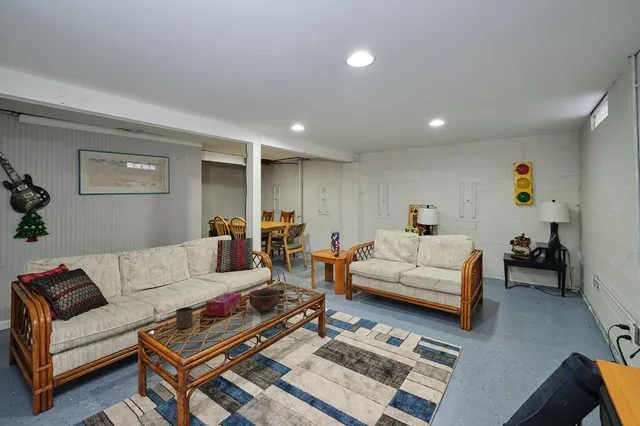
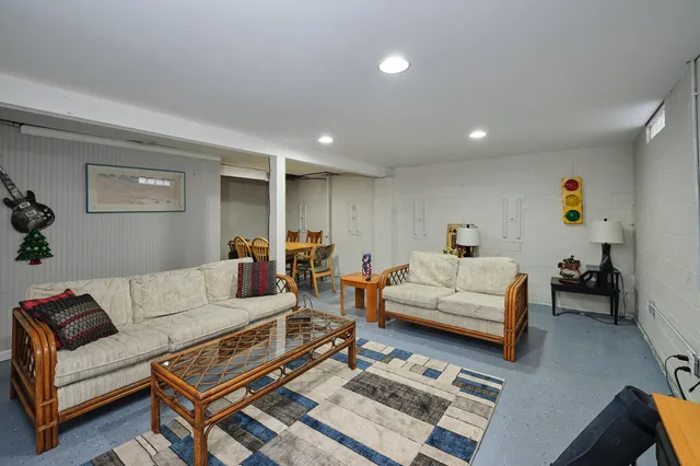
- bowl [248,288,281,313]
- tissue box [205,292,242,317]
- cup [175,306,194,330]
